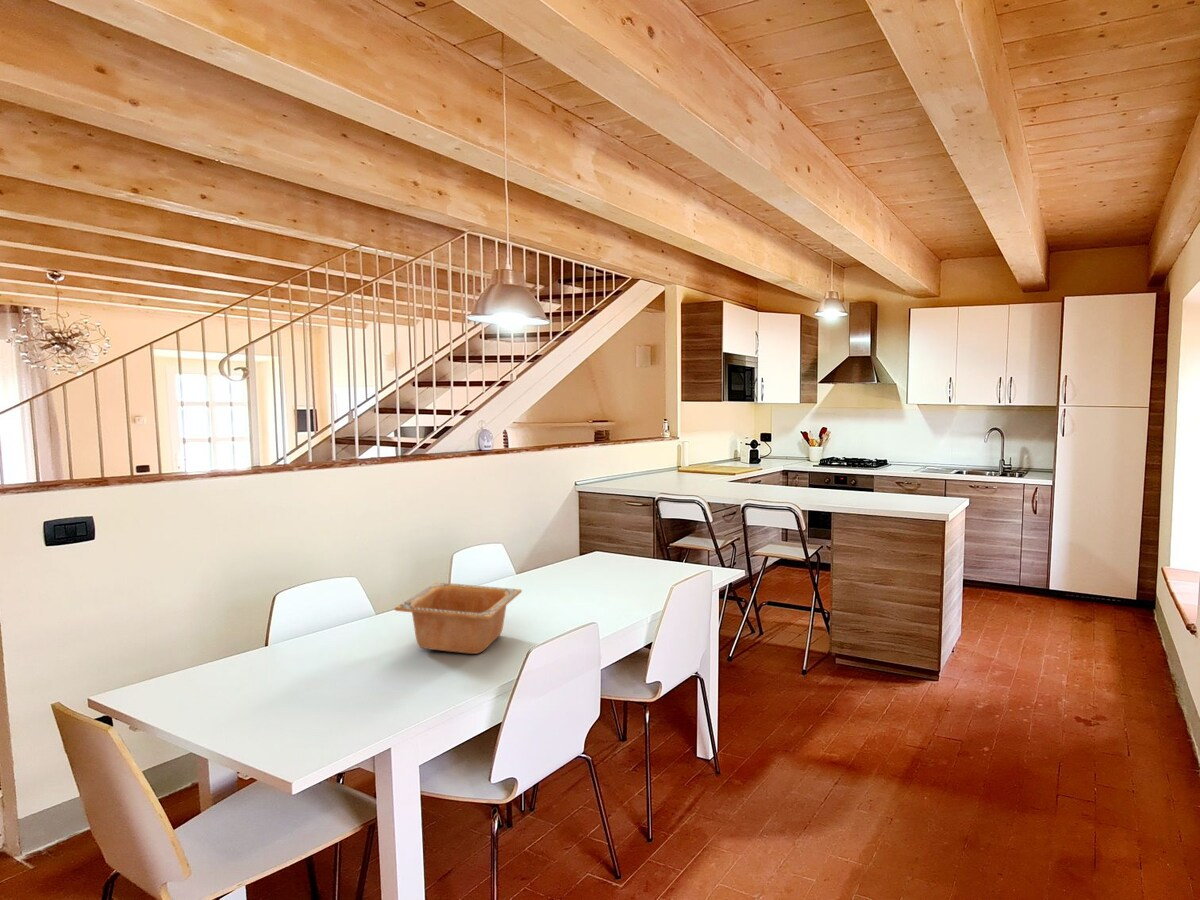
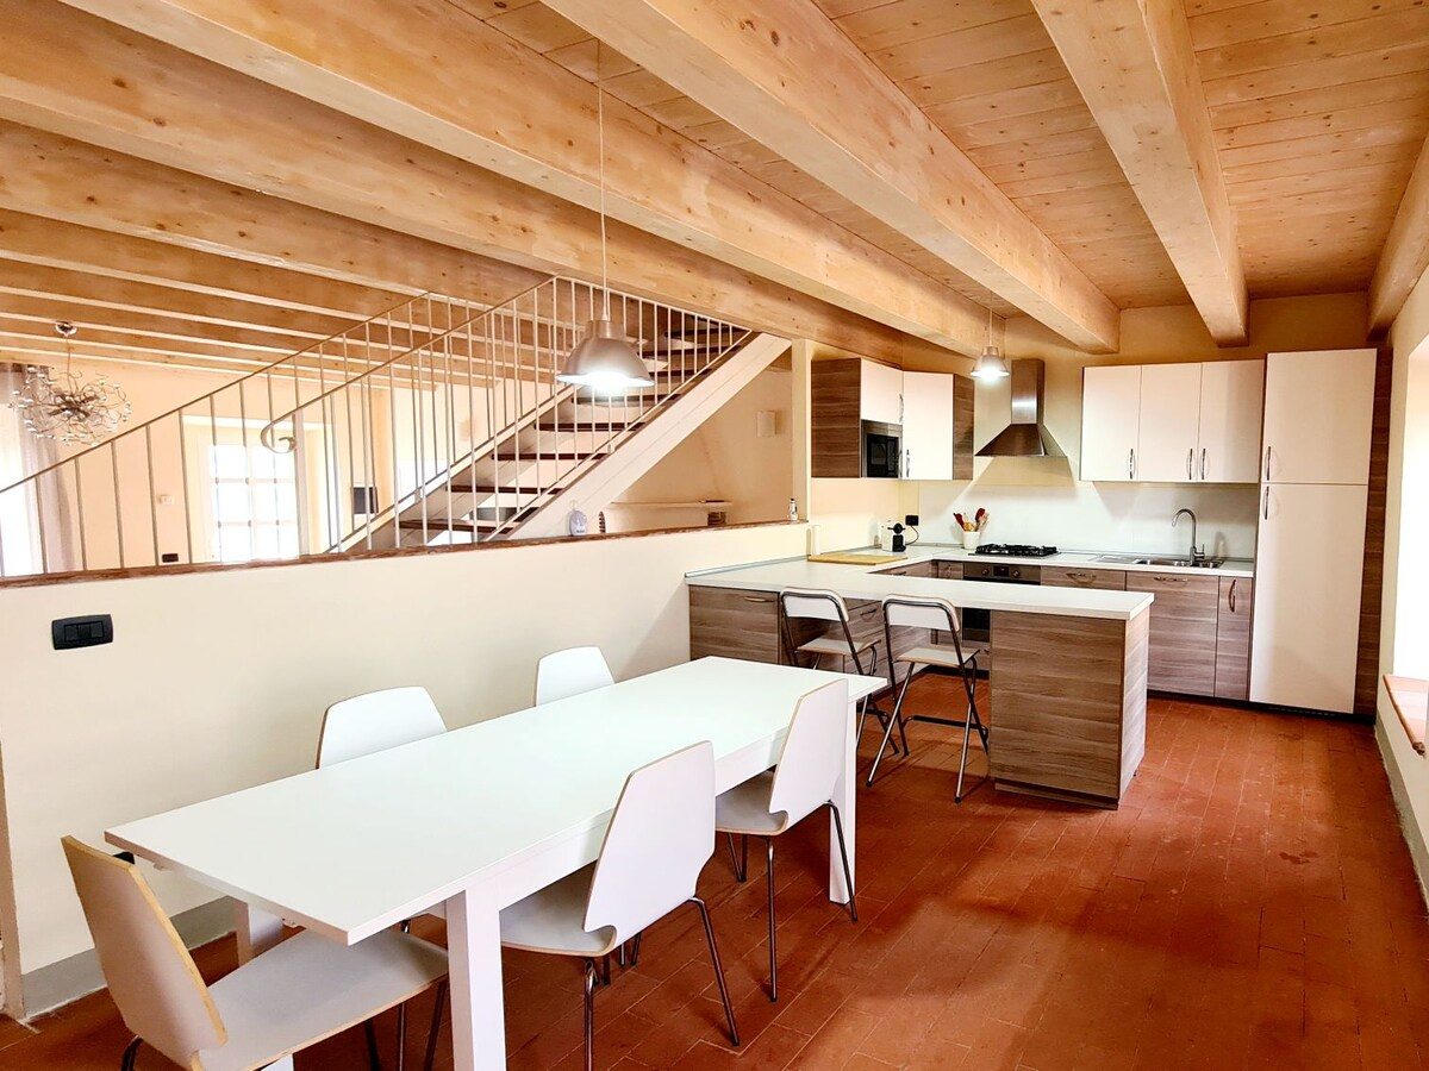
- serving bowl [394,581,523,655]
